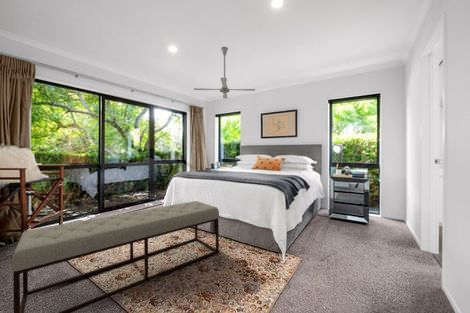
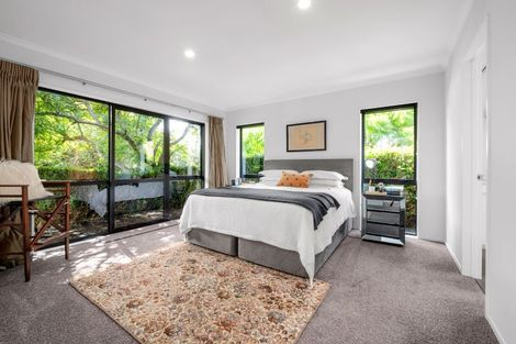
- ceiling fan [193,46,256,99]
- bench [9,200,220,313]
